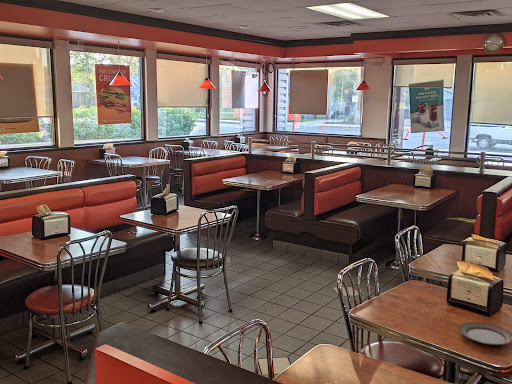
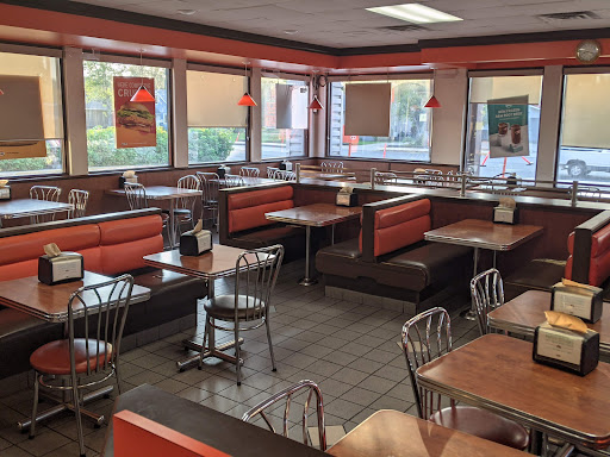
- plate [458,321,512,346]
